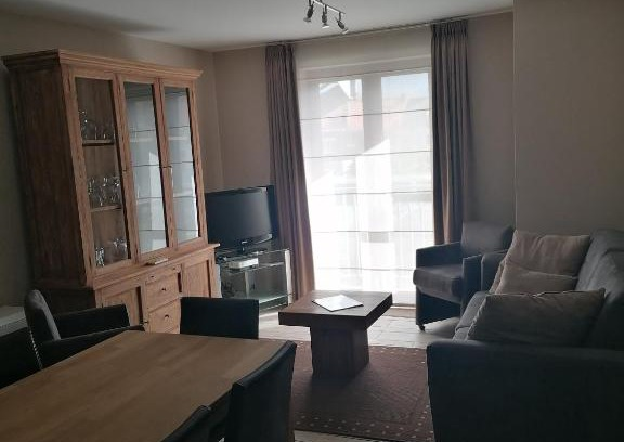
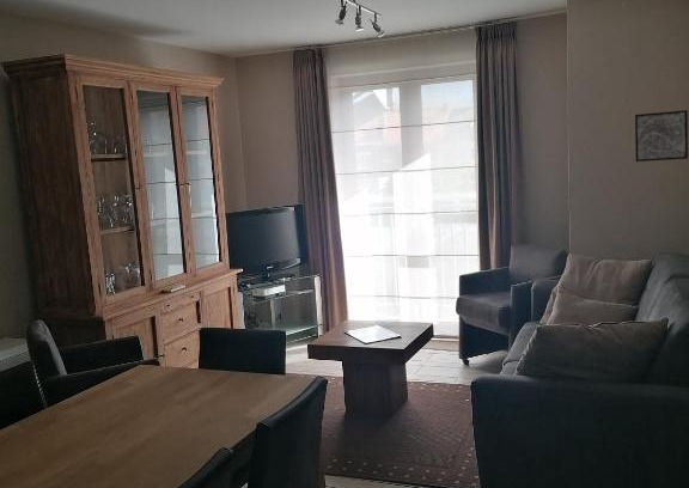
+ wall art [634,109,689,163]
